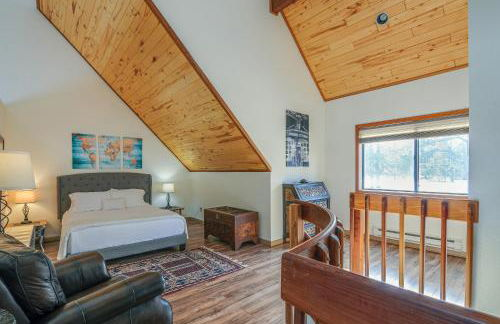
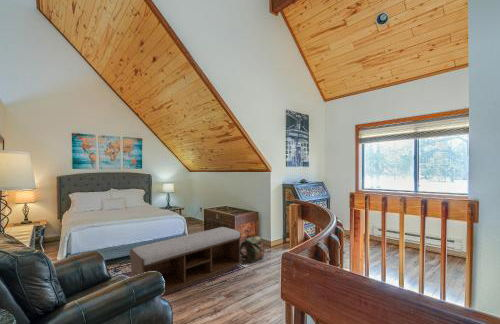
+ bench [129,226,242,297]
+ backpack [240,235,266,264]
